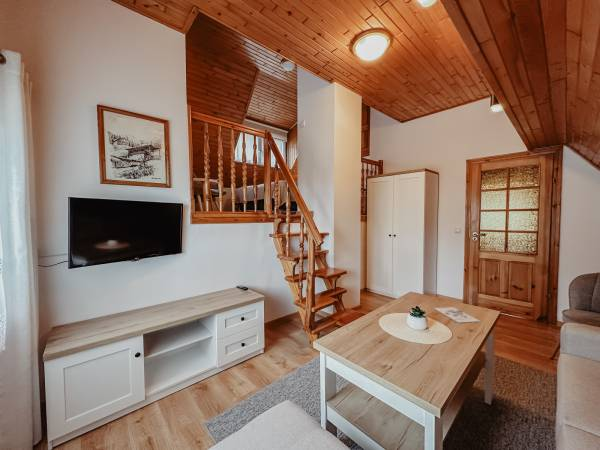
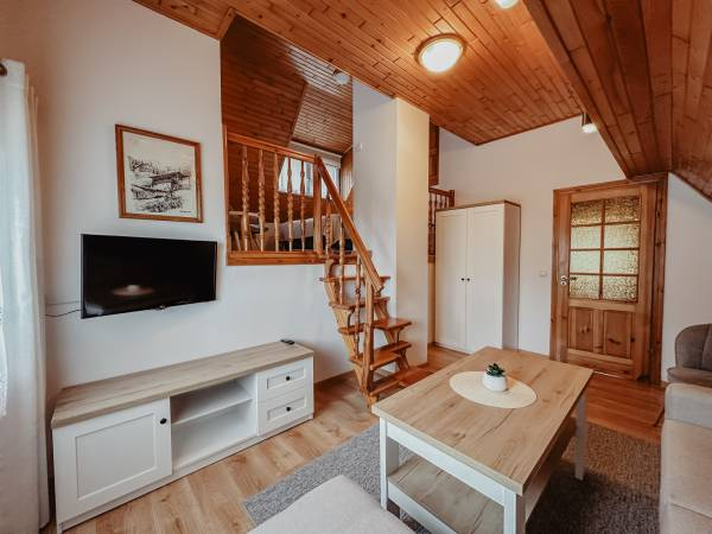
- architectural model [433,306,480,324]
